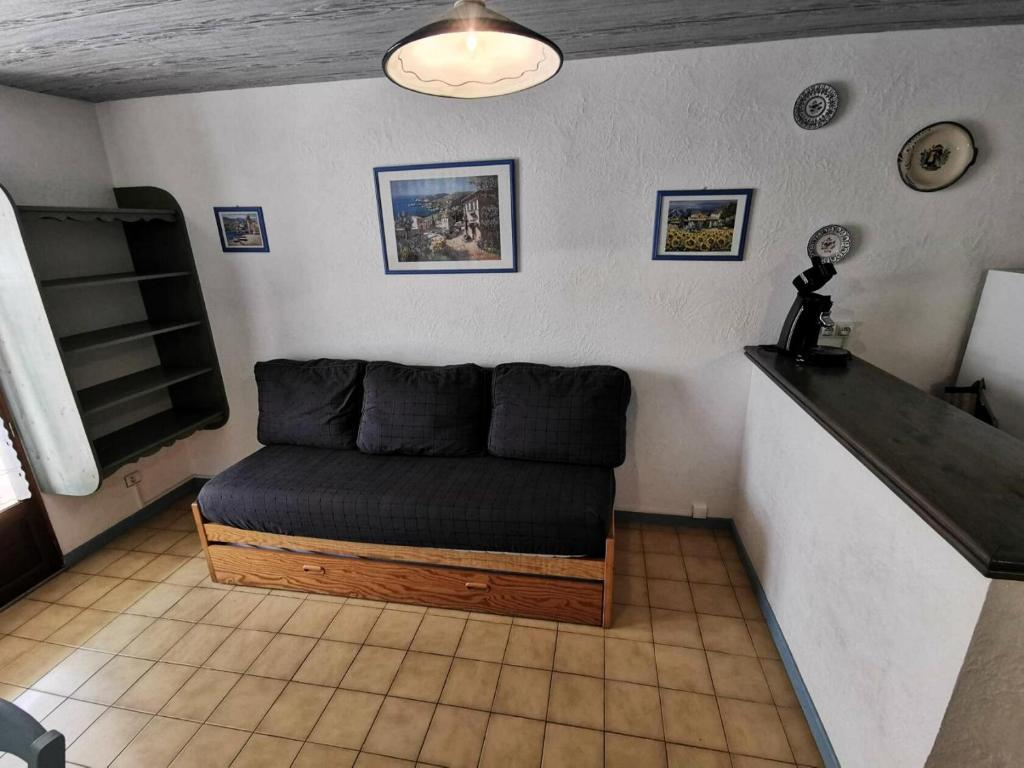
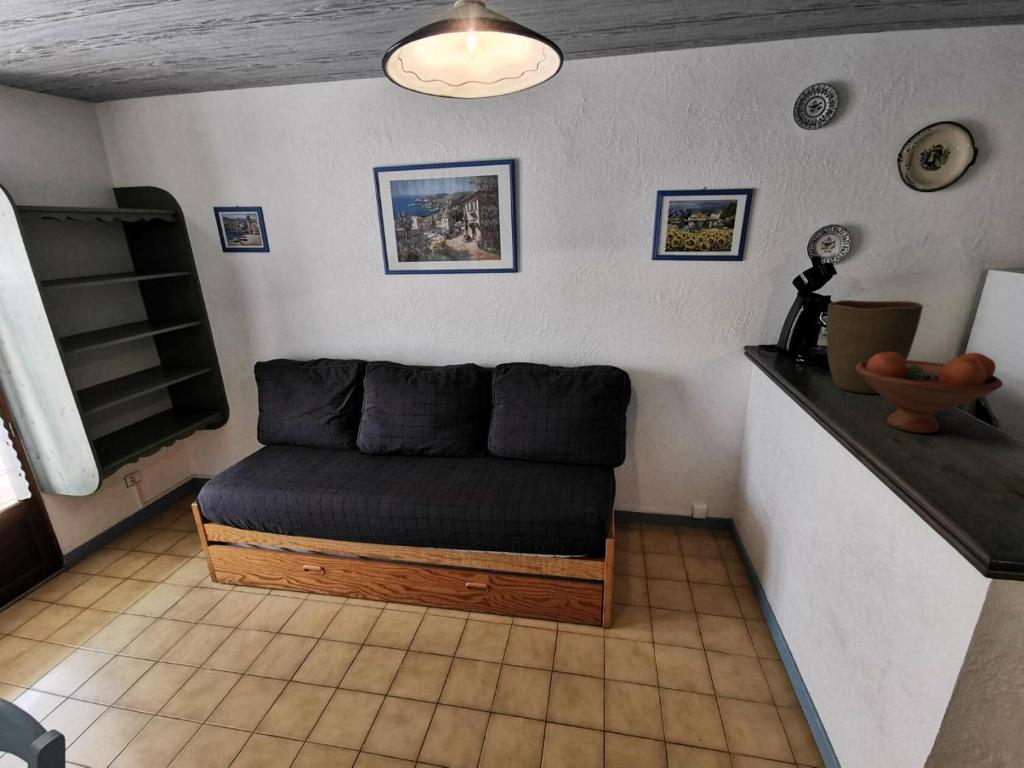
+ vase [826,299,924,394]
+ fruit bowl [856,352,1004,434]
